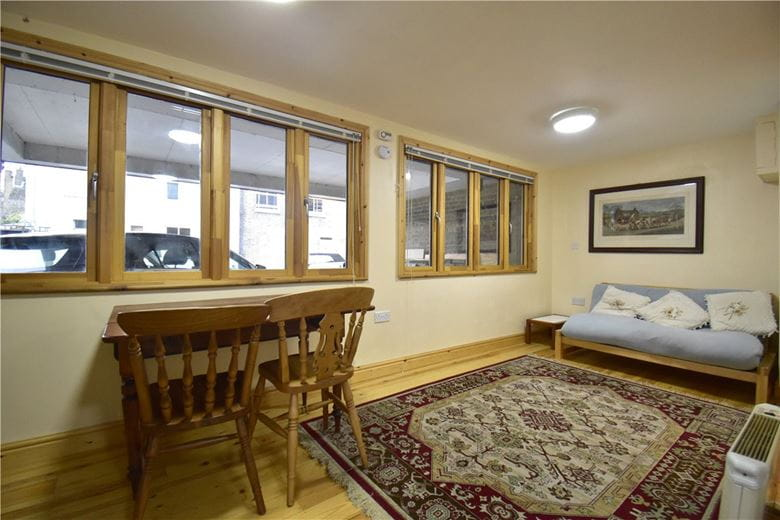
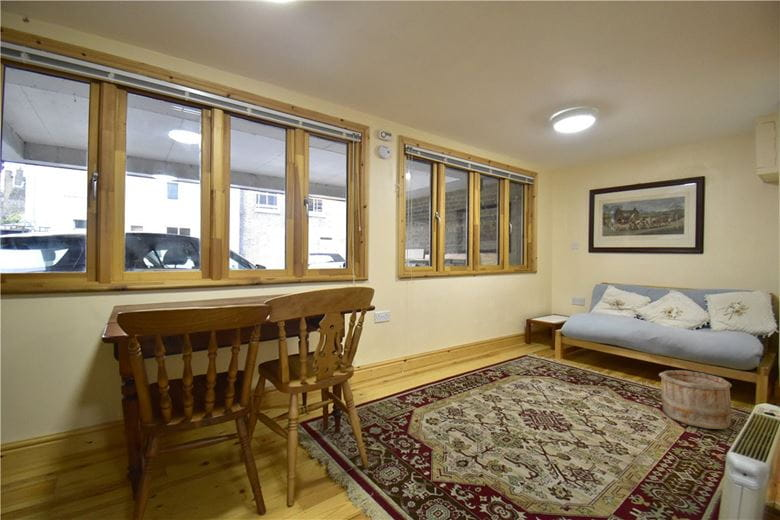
+ wooden bucket [658,369,733,430]
